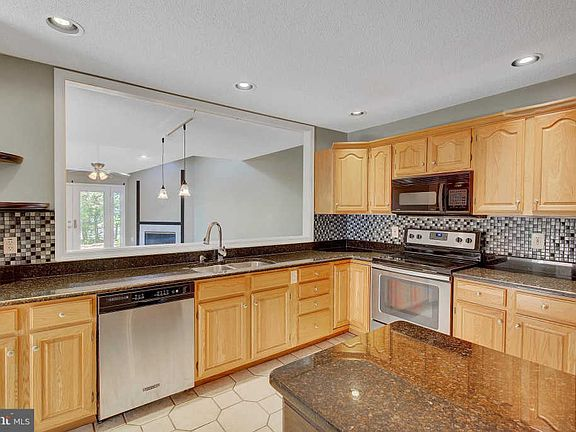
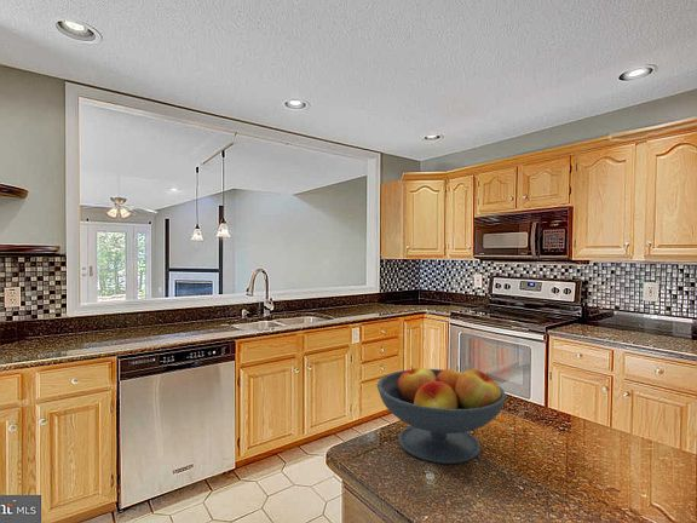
+ fruit bowl [376,364,507,465]
